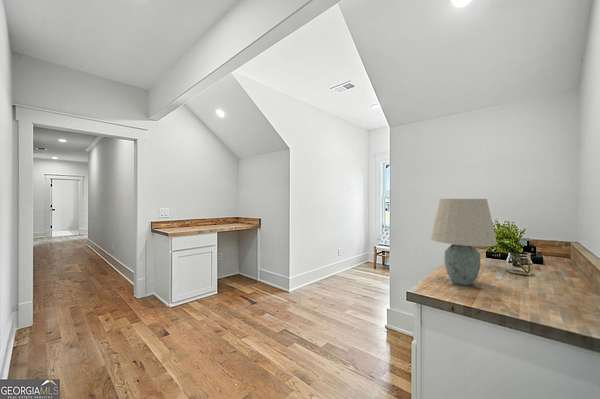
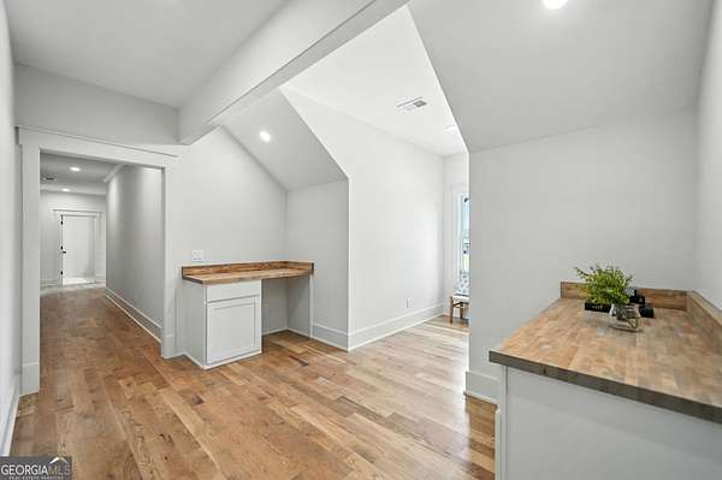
- table lamp [430,198,498,286]
